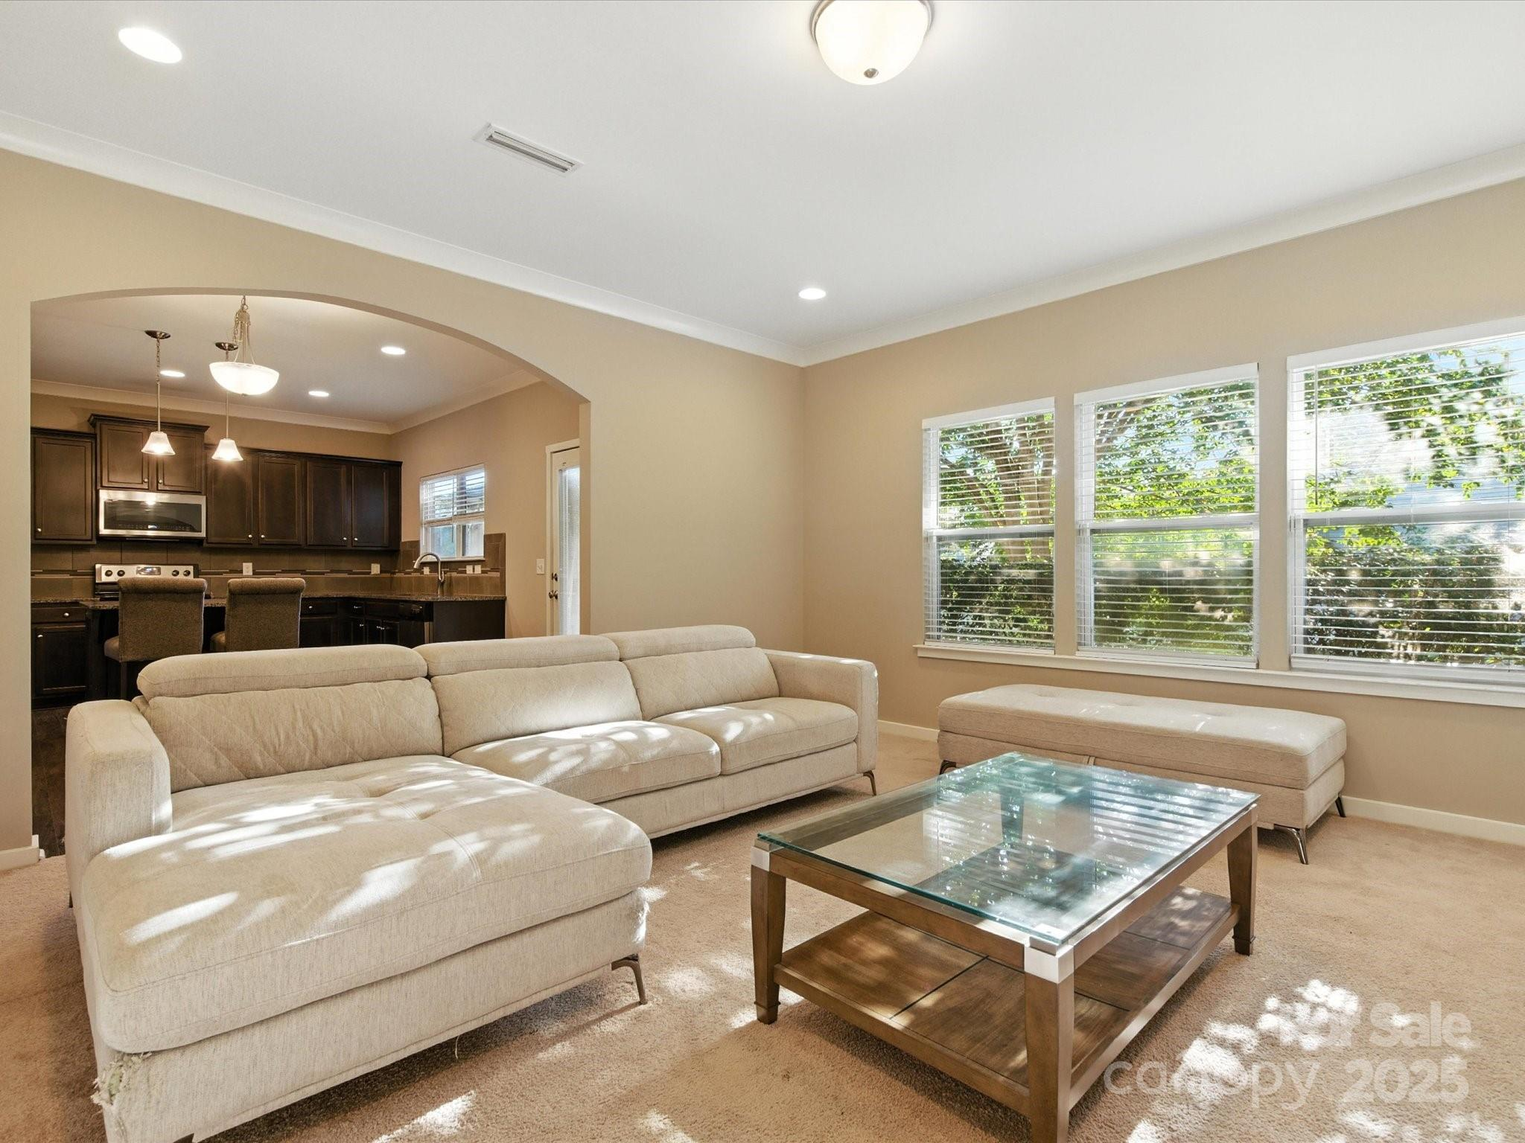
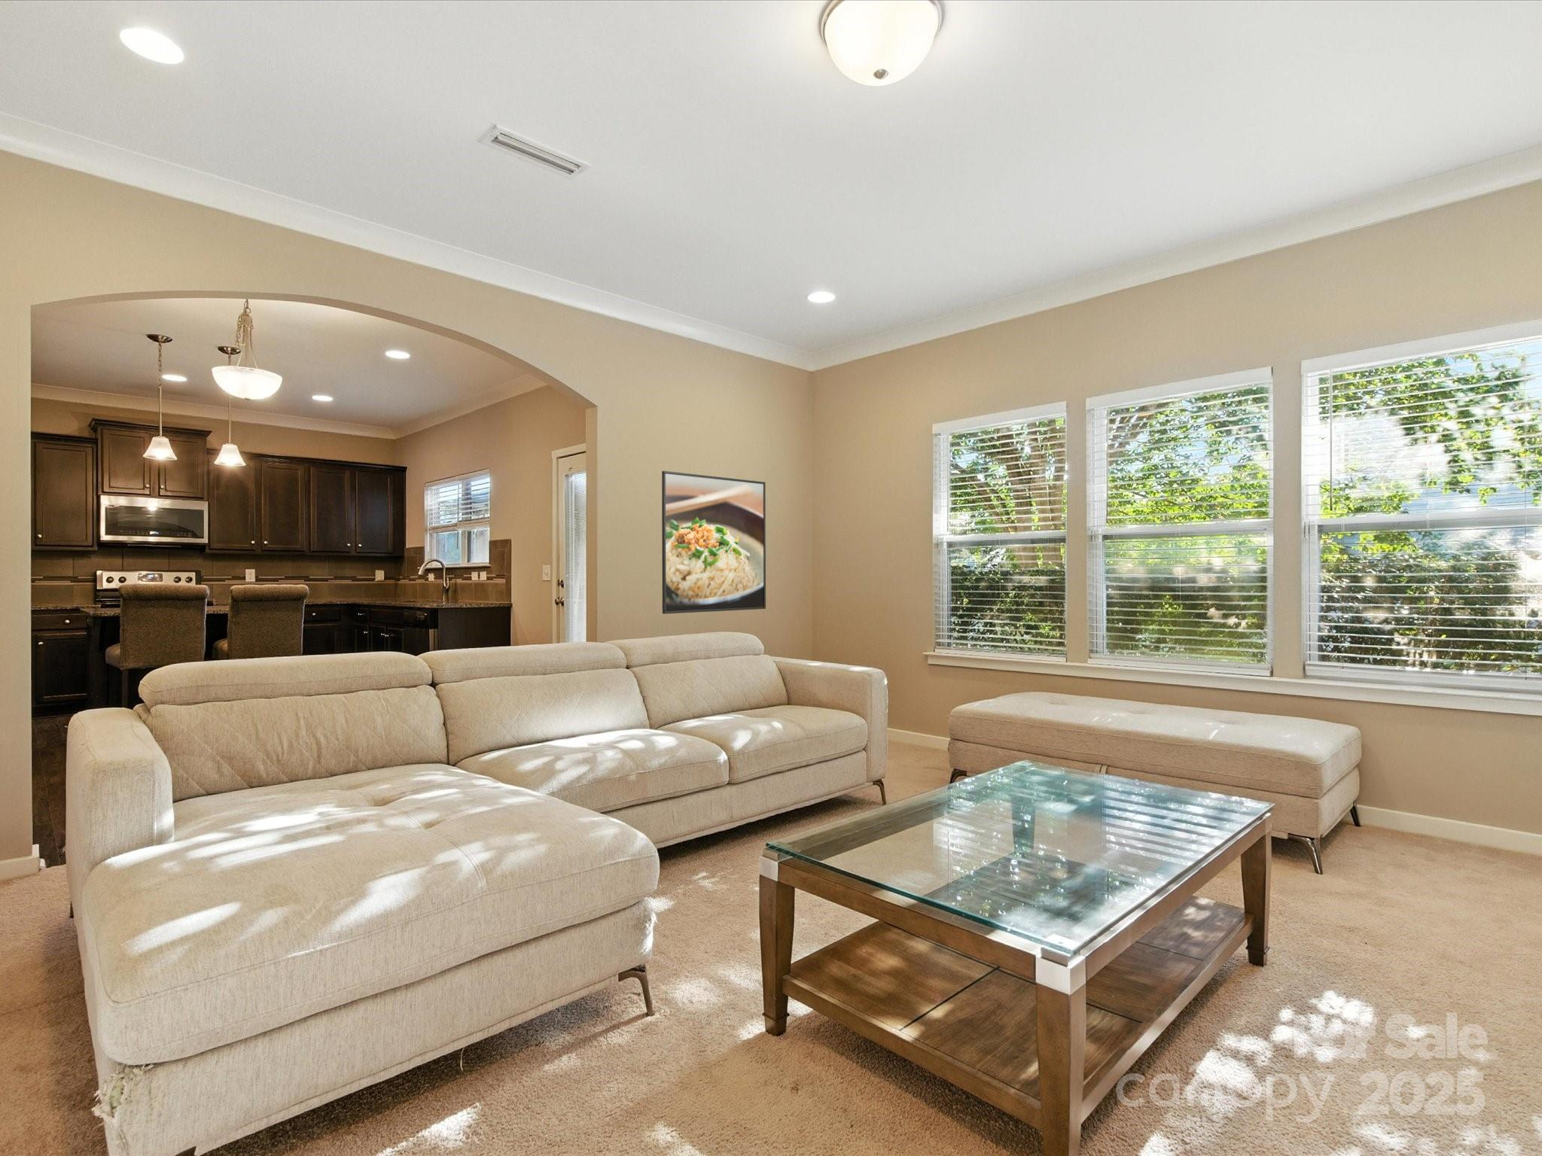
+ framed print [661,470,766,614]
